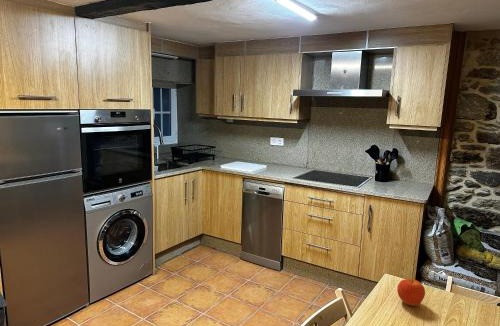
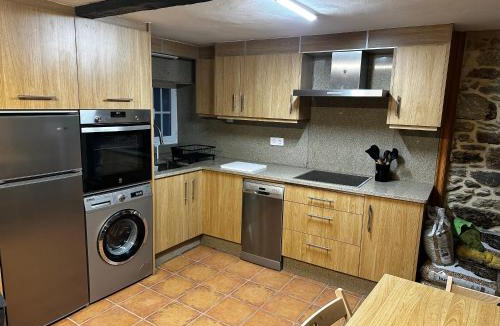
- fruit [396,278,426,307]
